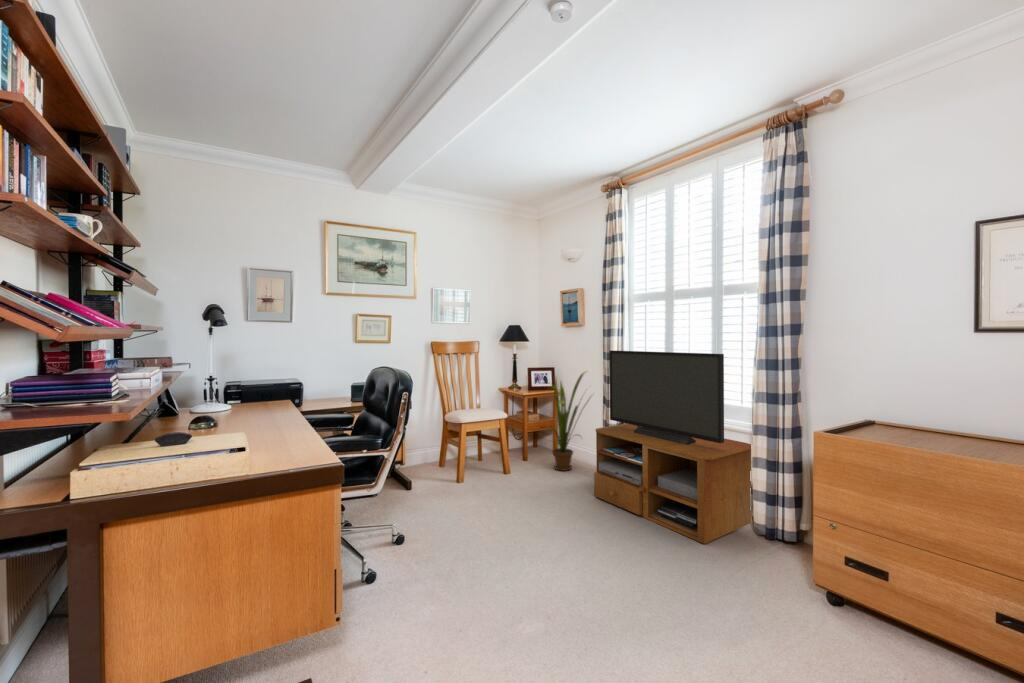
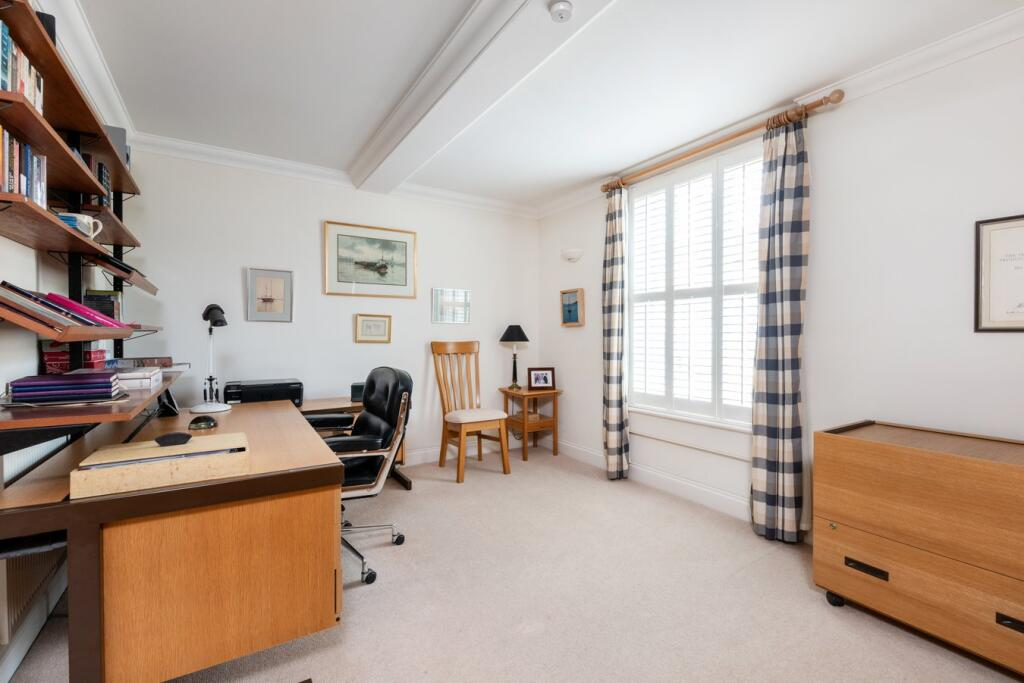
- tv stand [593,350,752,545]
- house plant [547,370,594,472]
